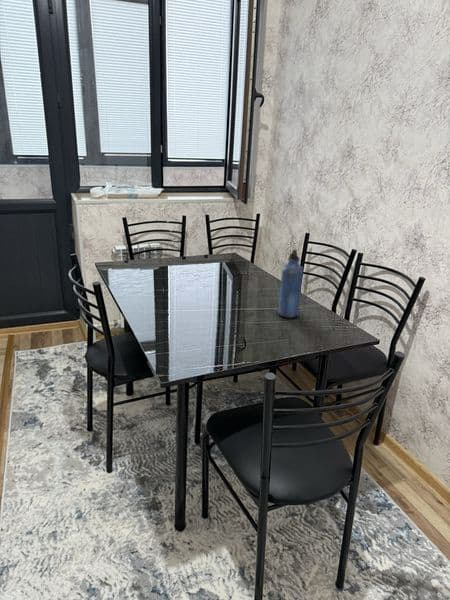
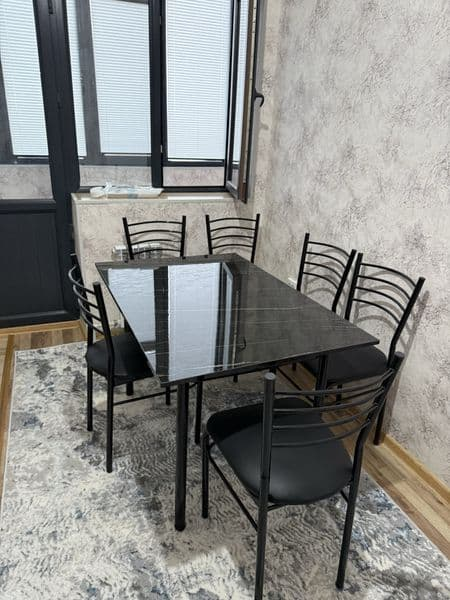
- water bottle [277,249,304,319]
